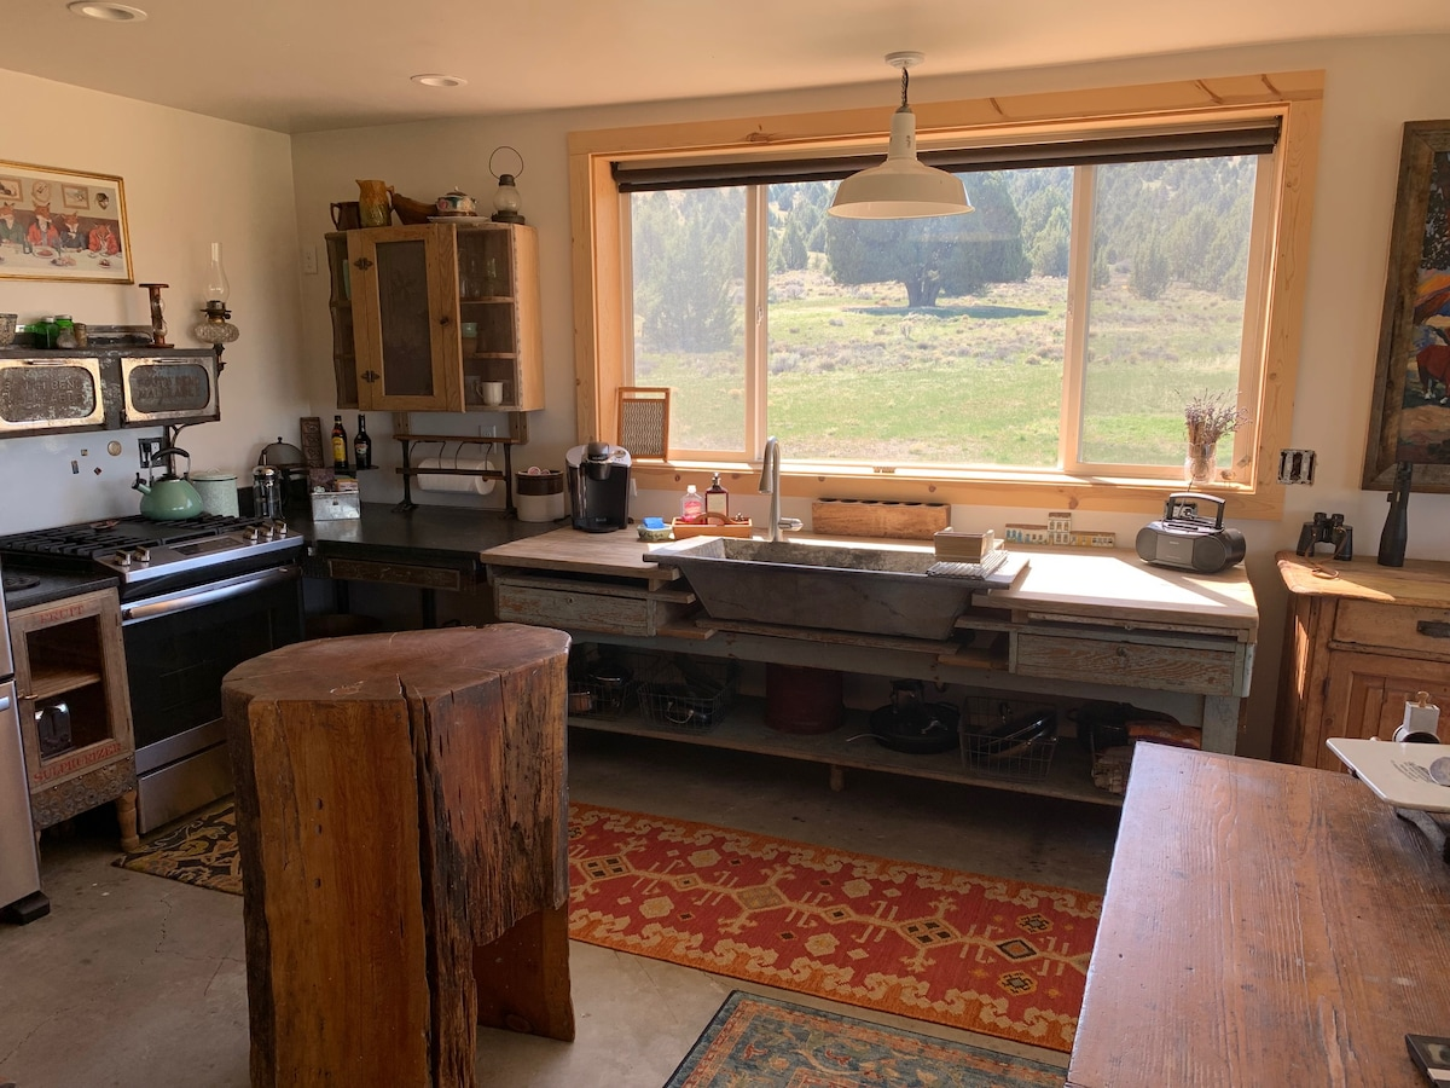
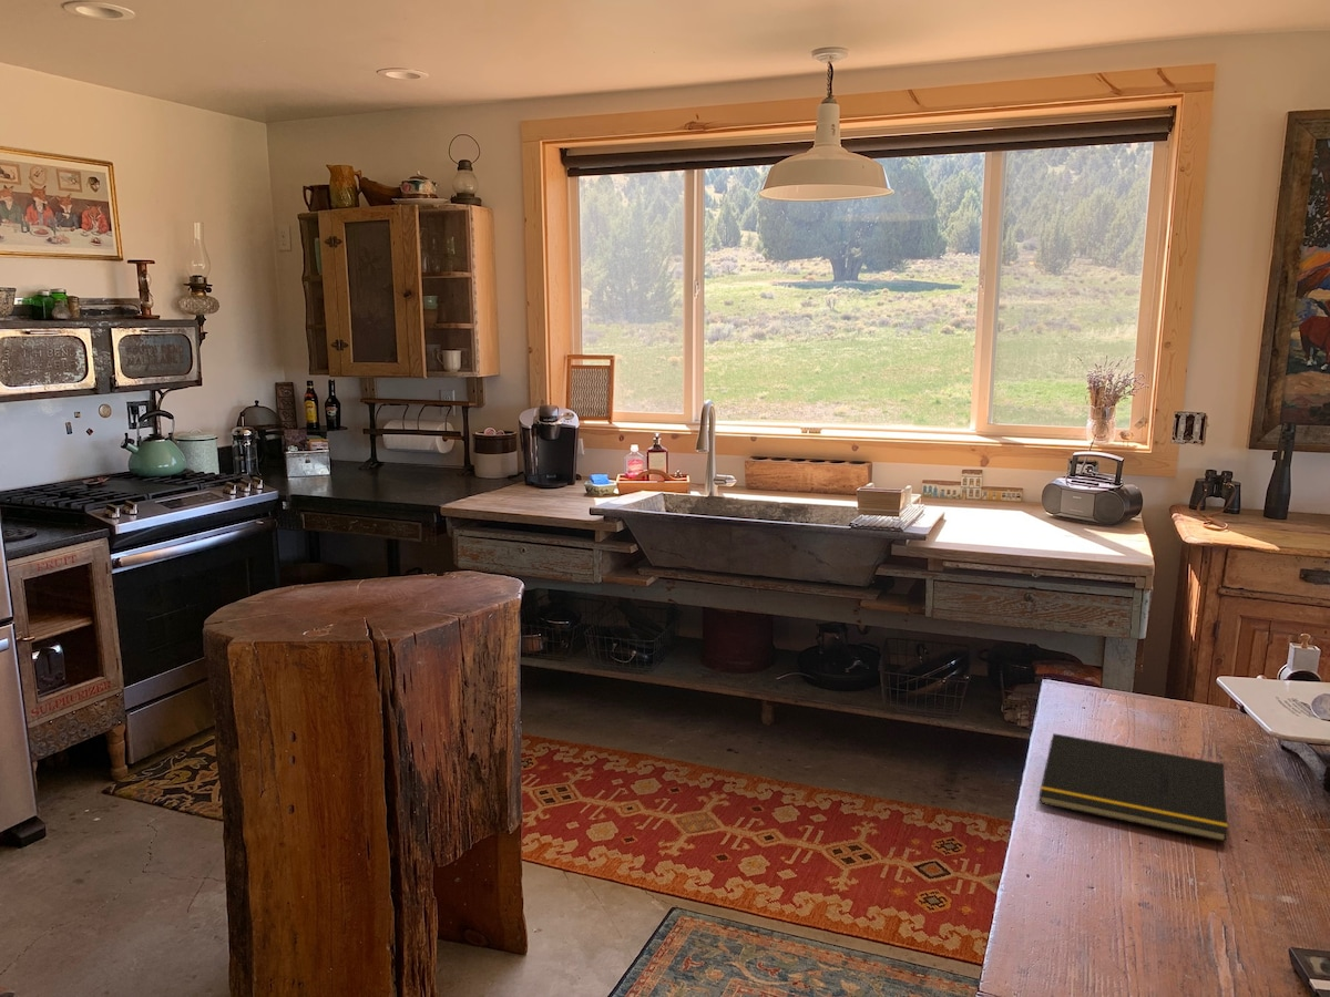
+ notepad [1039,732,1229,843]
